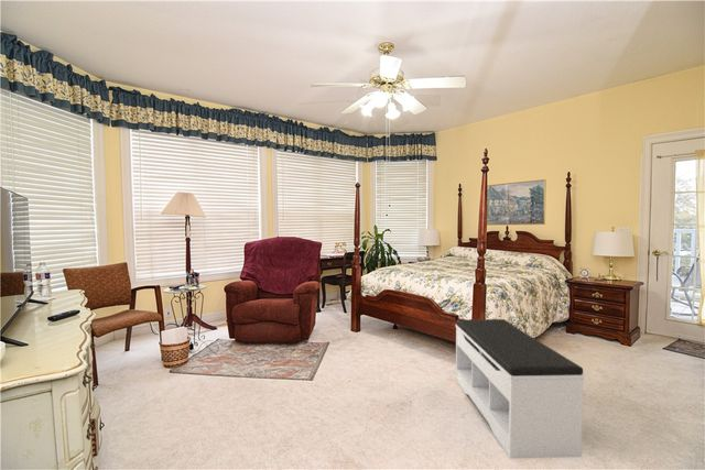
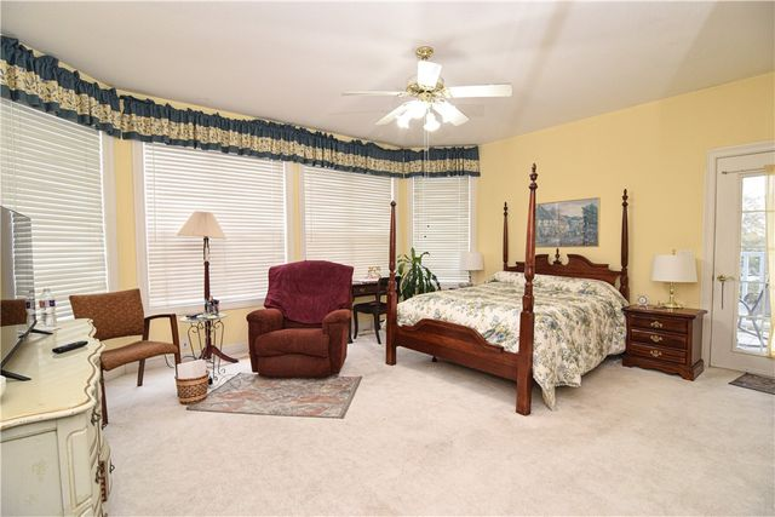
- bench [455,318,585,459]
